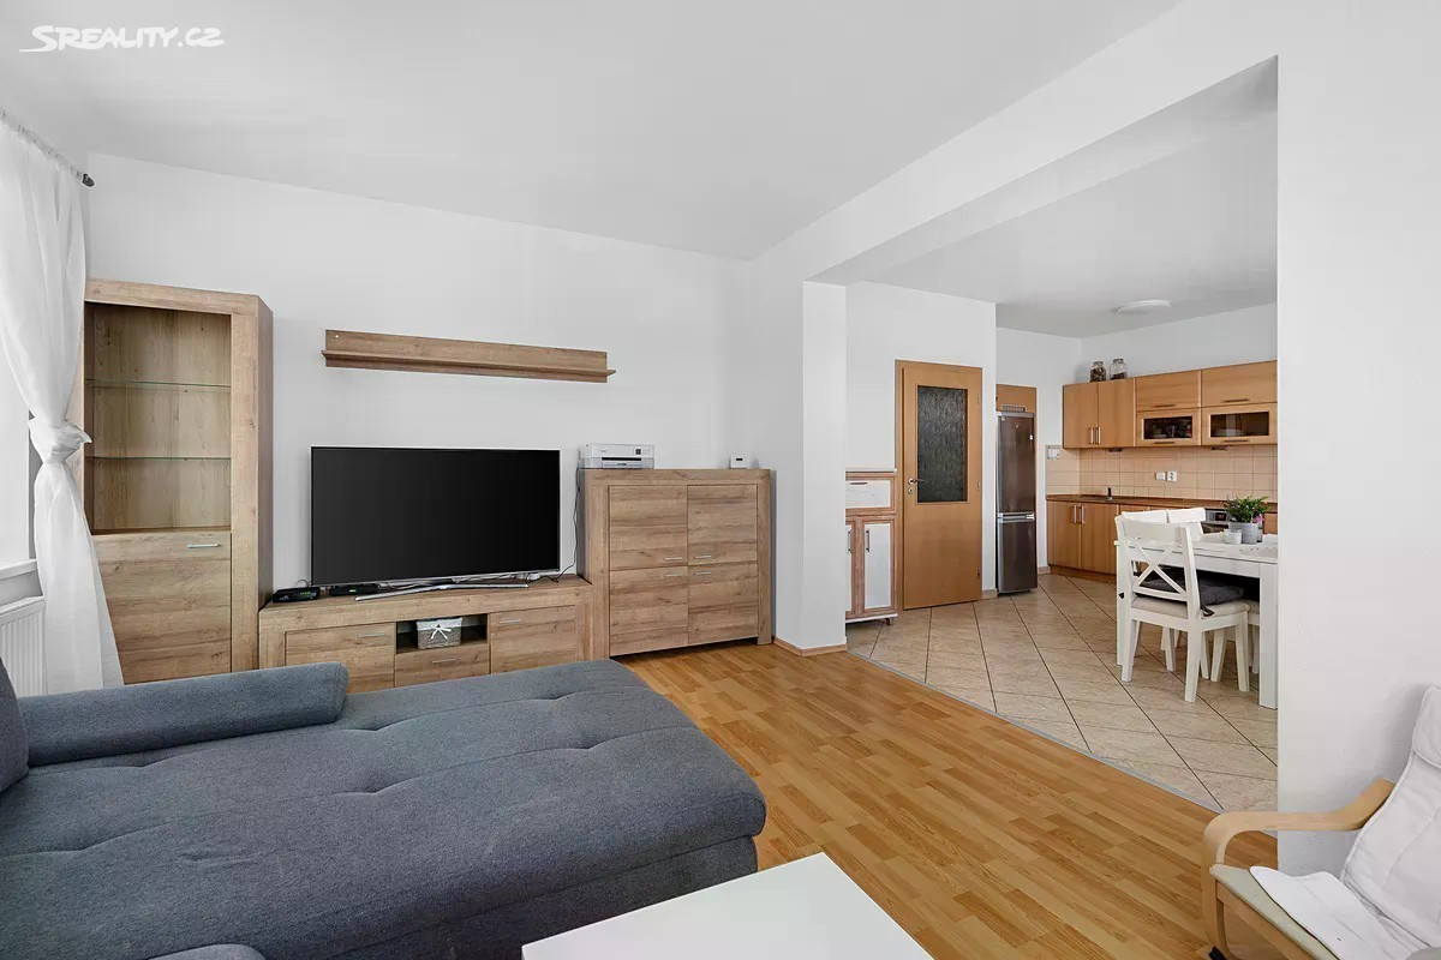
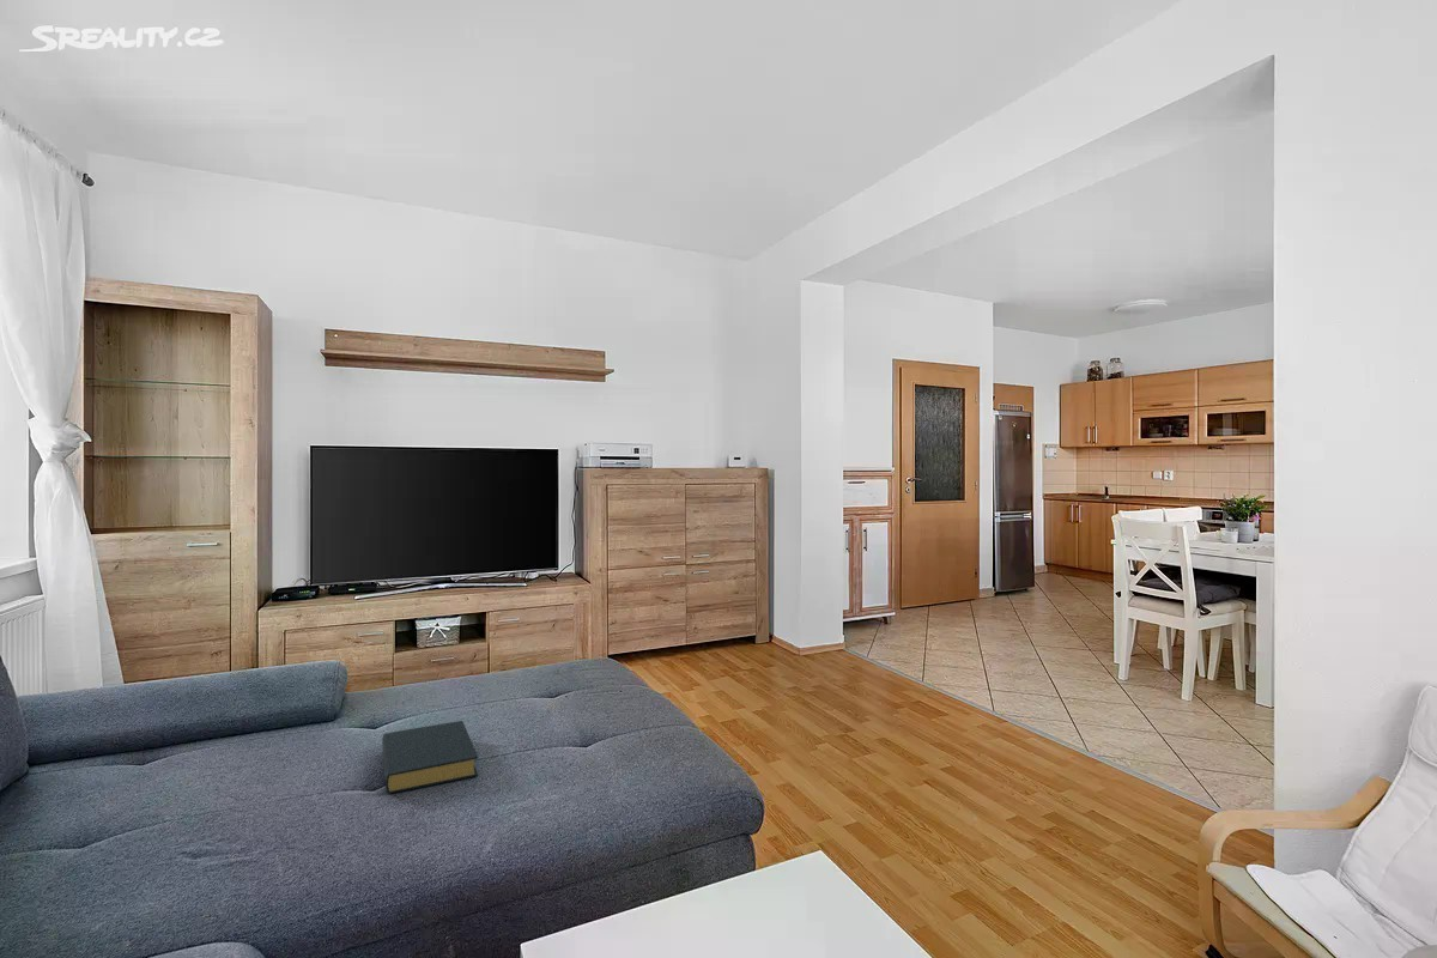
+ hardback book [381,720,479,795]
